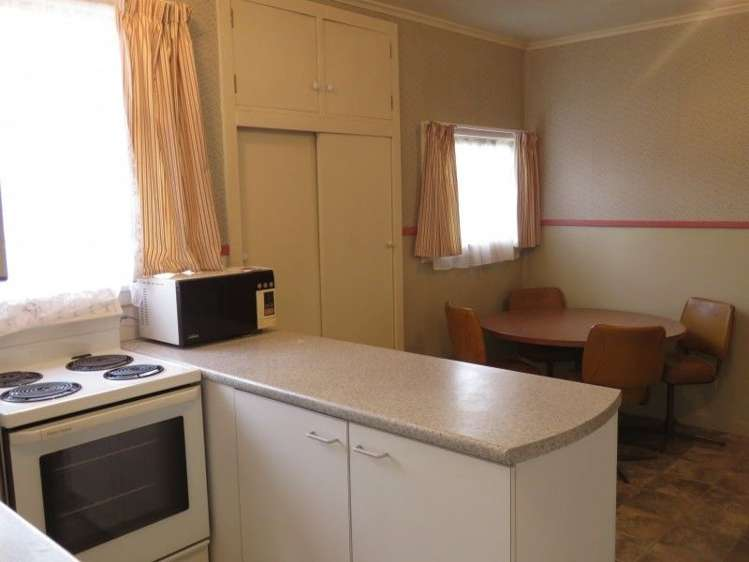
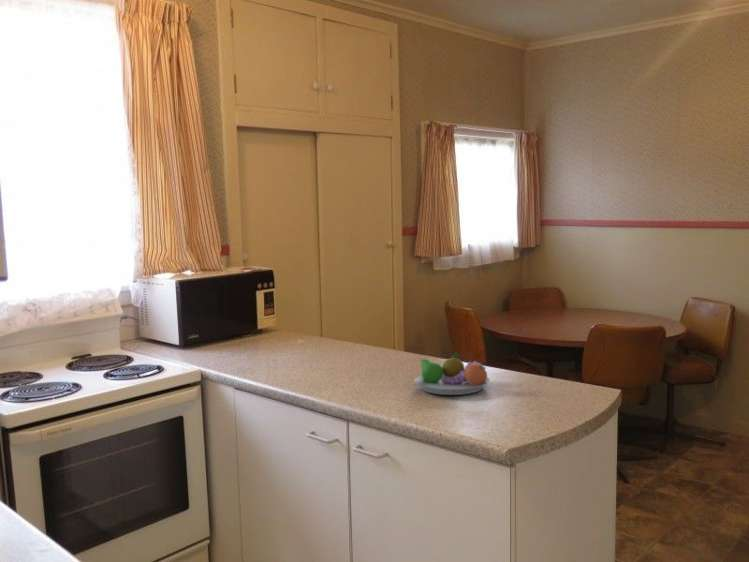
+ fruit bowl [413,352,491,396]
